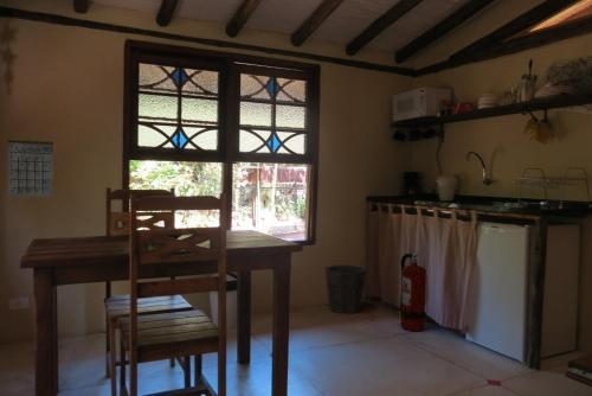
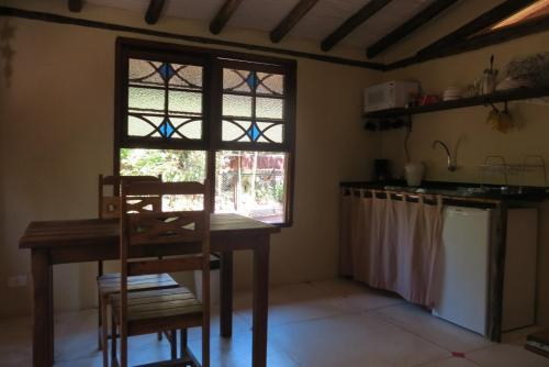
- calendar [6,132,54,198]
- fire extinguisher [398,250,427,332]
- waste bin [323,264,368,314]
